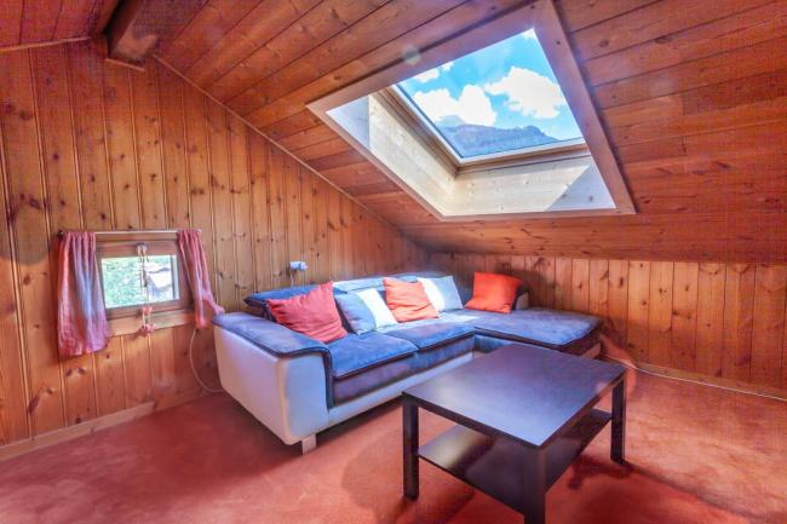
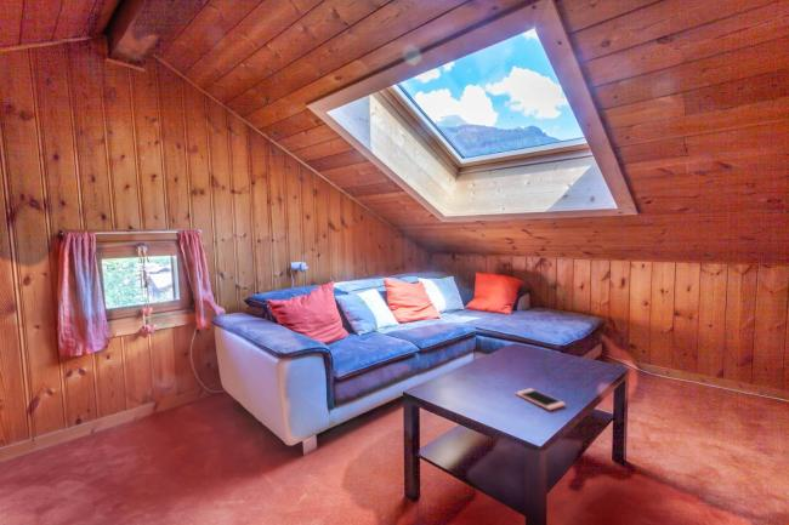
+ cell phone [515,387,567,411]
